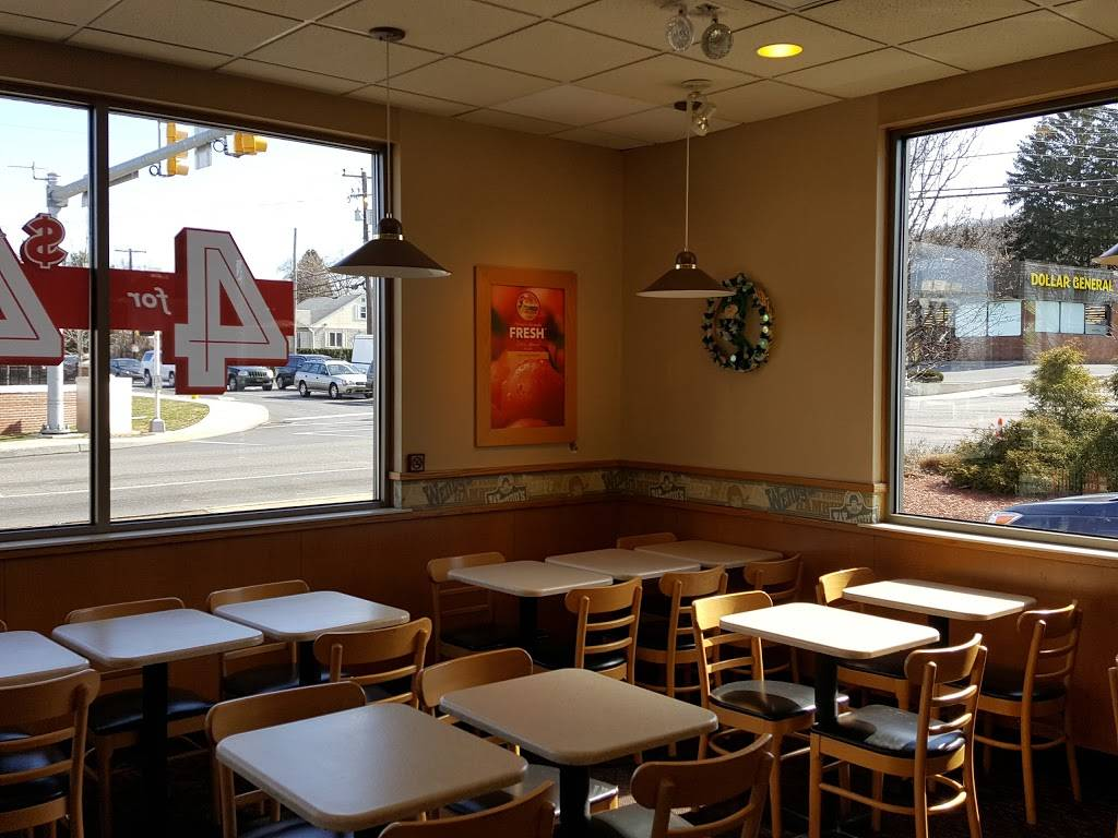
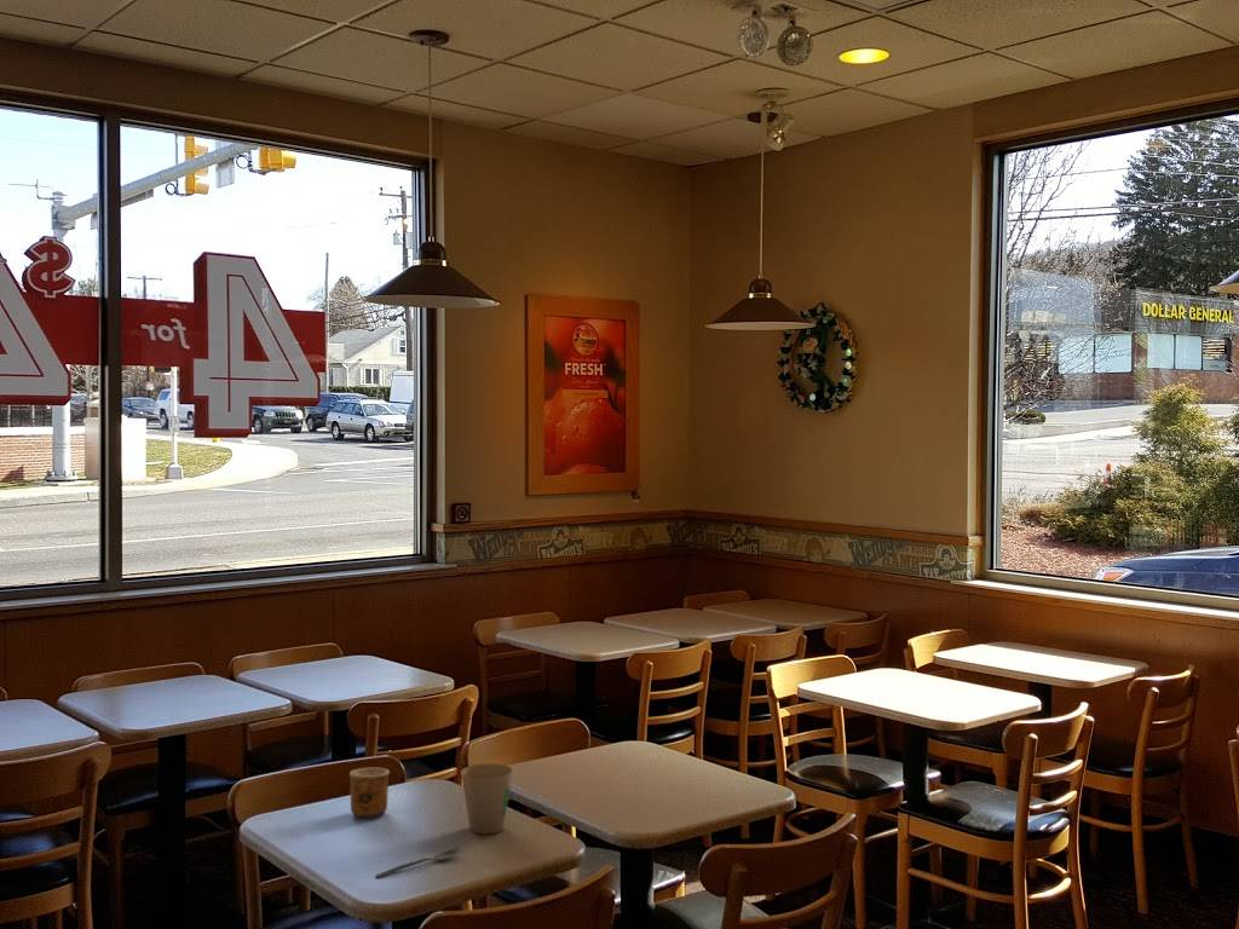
+ paper cup [460,762,514,835]
+ spoon [375,847,462,879]
+ cup [348,766,391,818]
